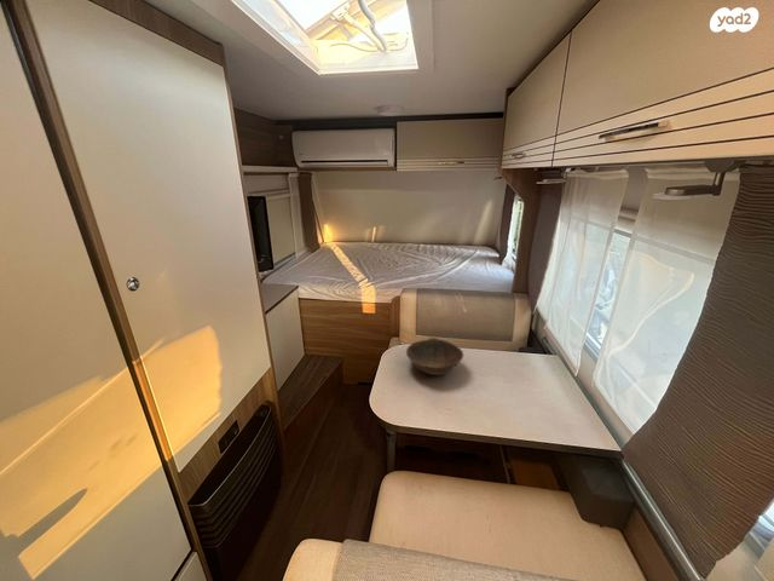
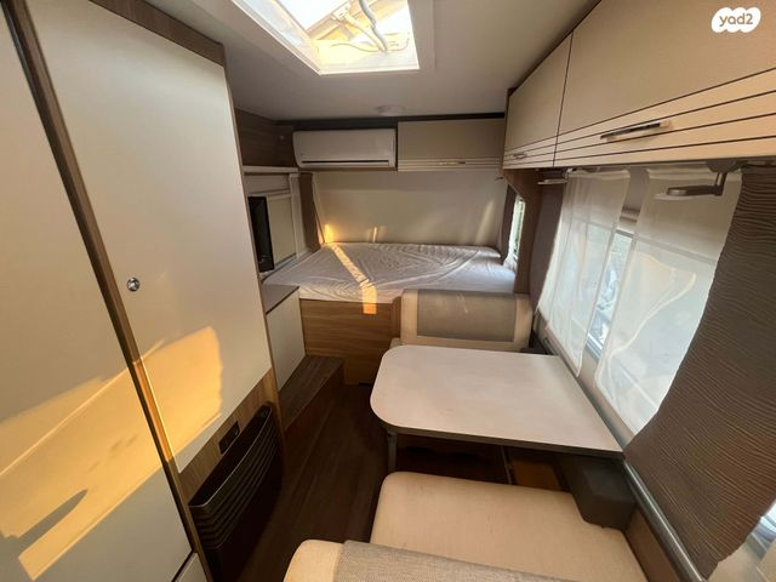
- bowl [405,336,464,376]
